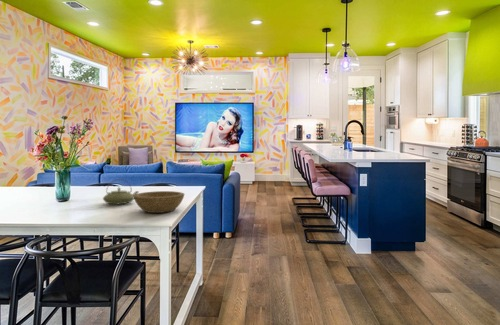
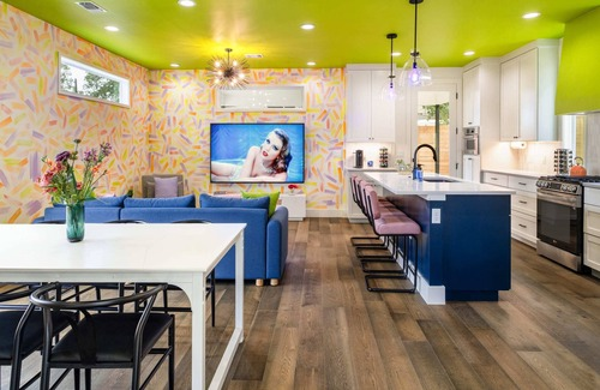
- teapot [102,178,140,205]
- bowl [133,190,185,214]
